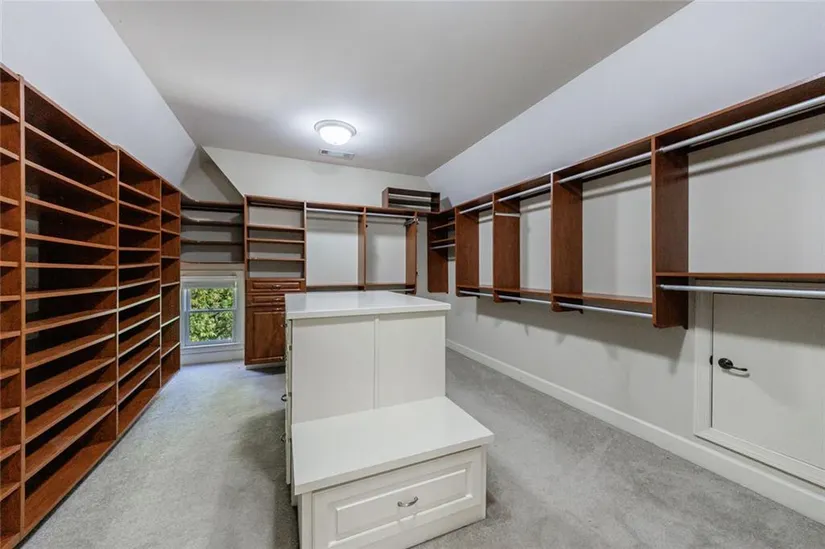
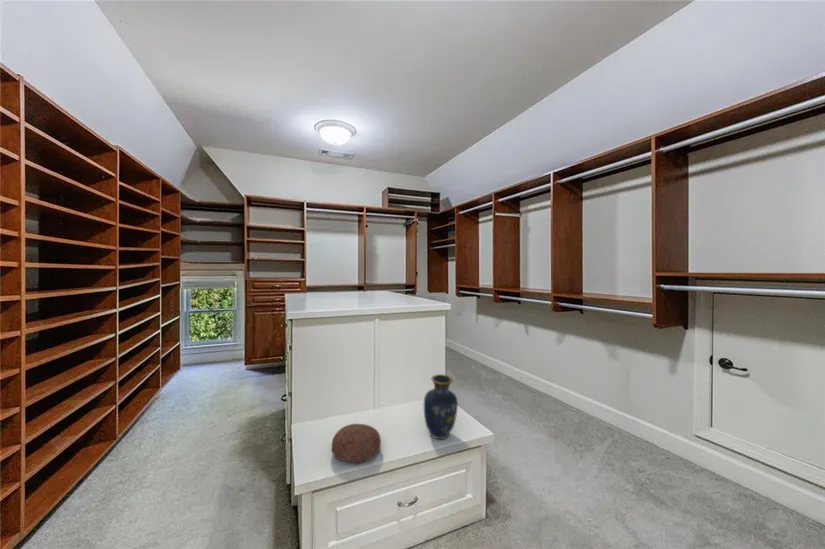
+ vase [423,373,459,441]
+ decorative bowl [330,423,382,464]
